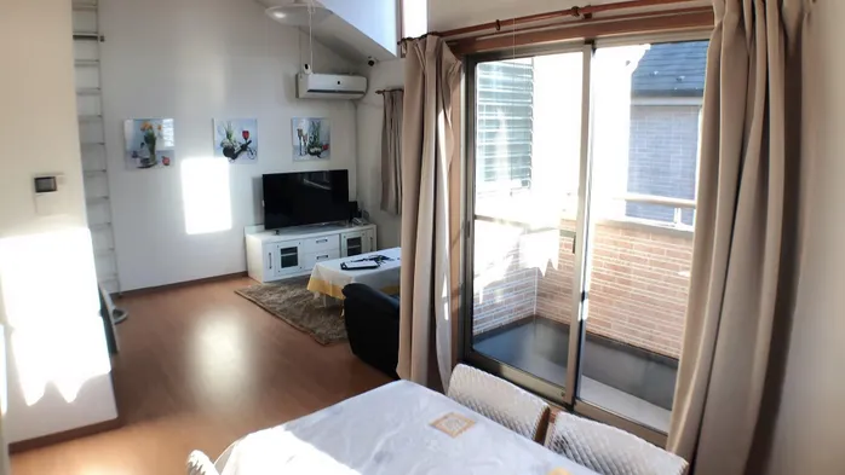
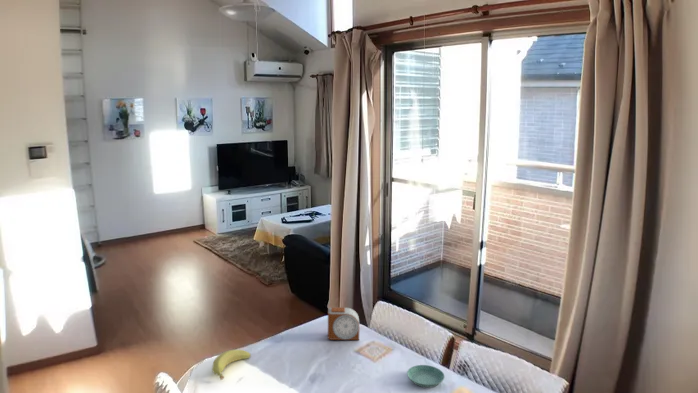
+ banana [211,349,252,381]
+ saucer [406,364,446,389]
+ alarm clock [327,306,360,341]
